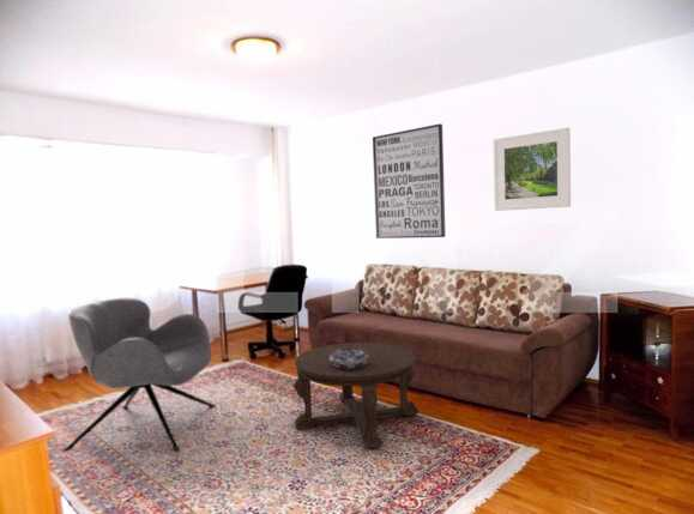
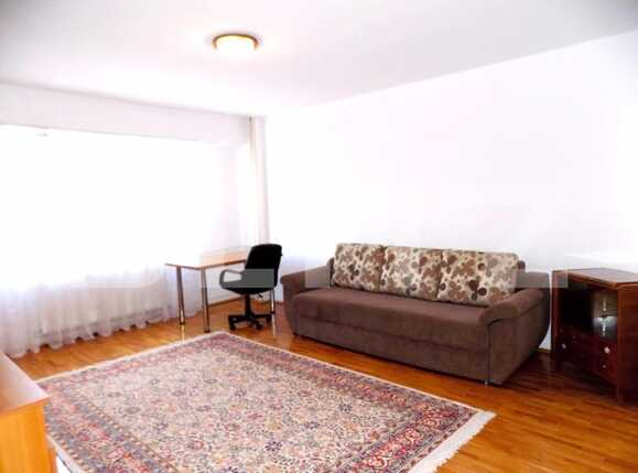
- wall art [372,122,447,240]
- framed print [493,127,572,212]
- coffee table [292,341,421,449]
- armchair [61,297,218,453]
- decorative bowl [330,349,369,369]
